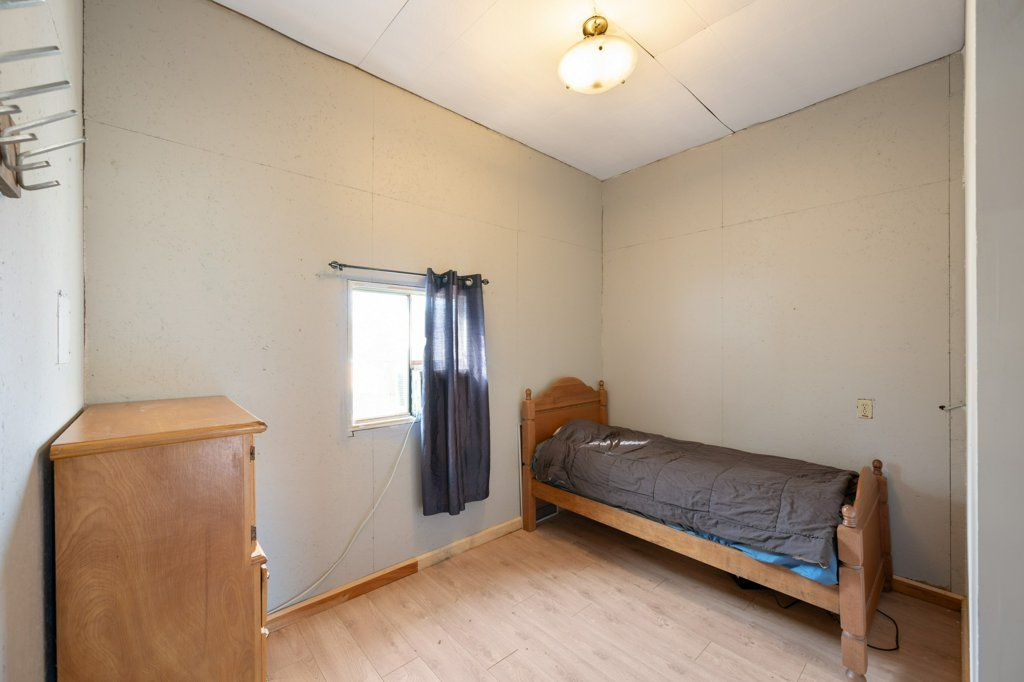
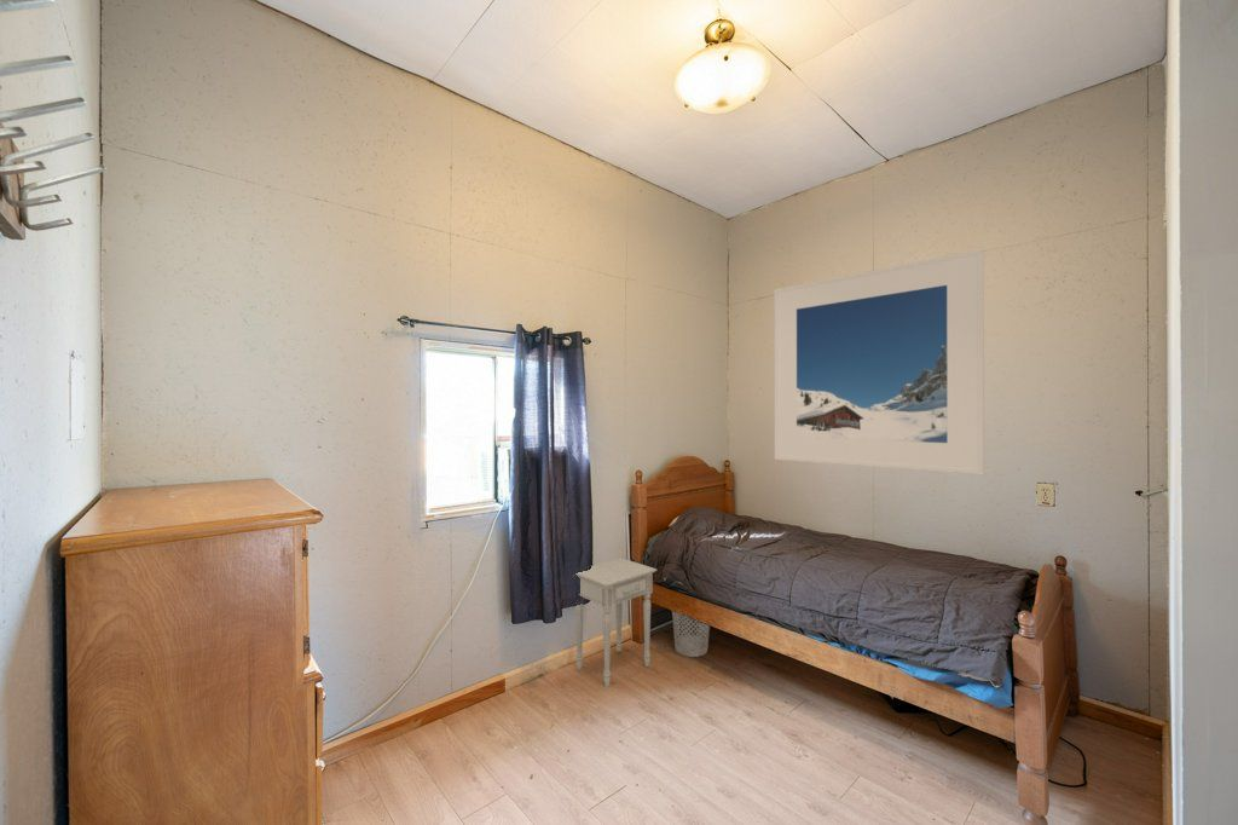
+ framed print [773,248,985,477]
+ nightstand [574,556,658,688]
+ wastebasket [671,610,711,658]
